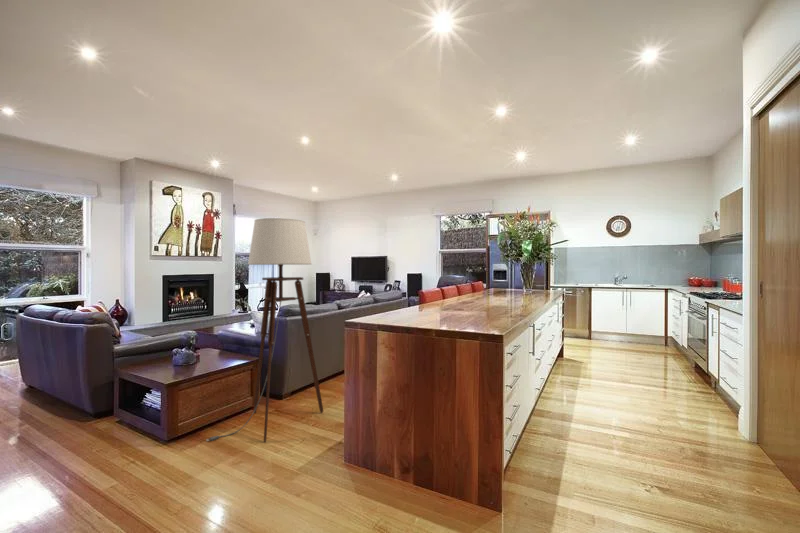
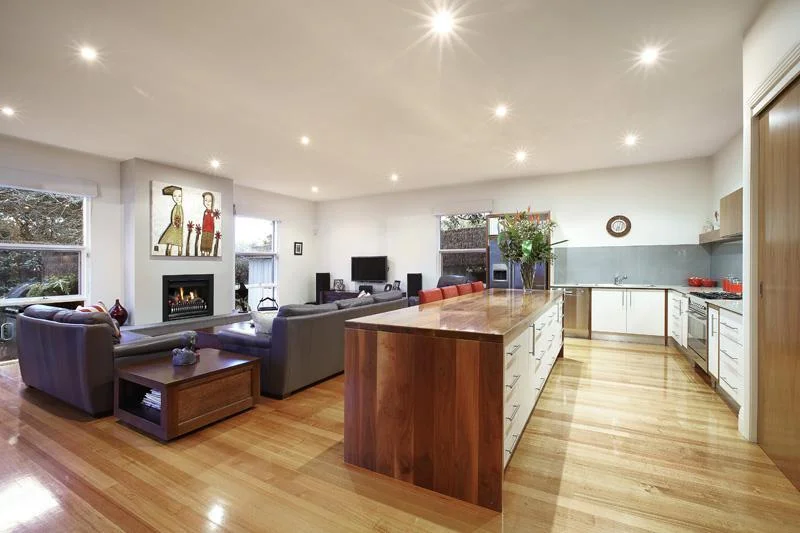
- floor lamp [205,217,324,443]
